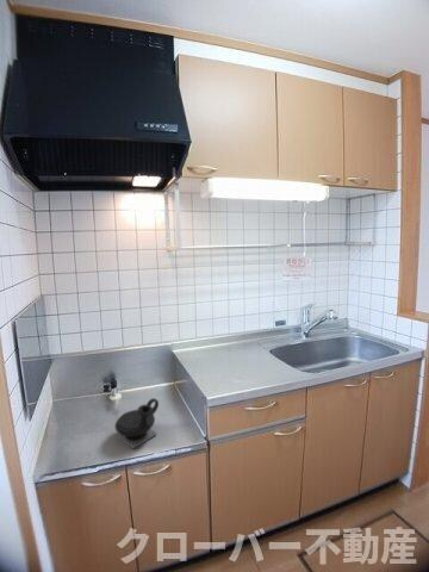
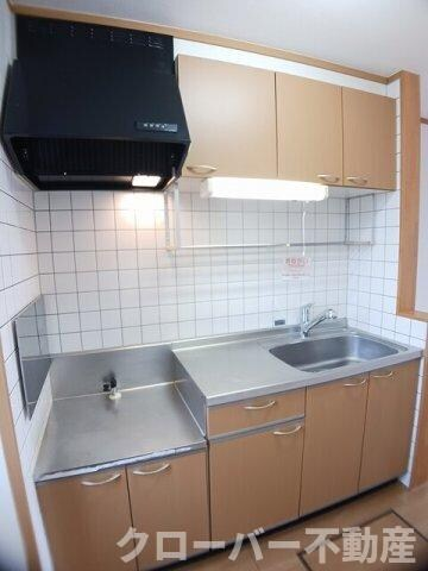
- teapot [113,397,160,450]
